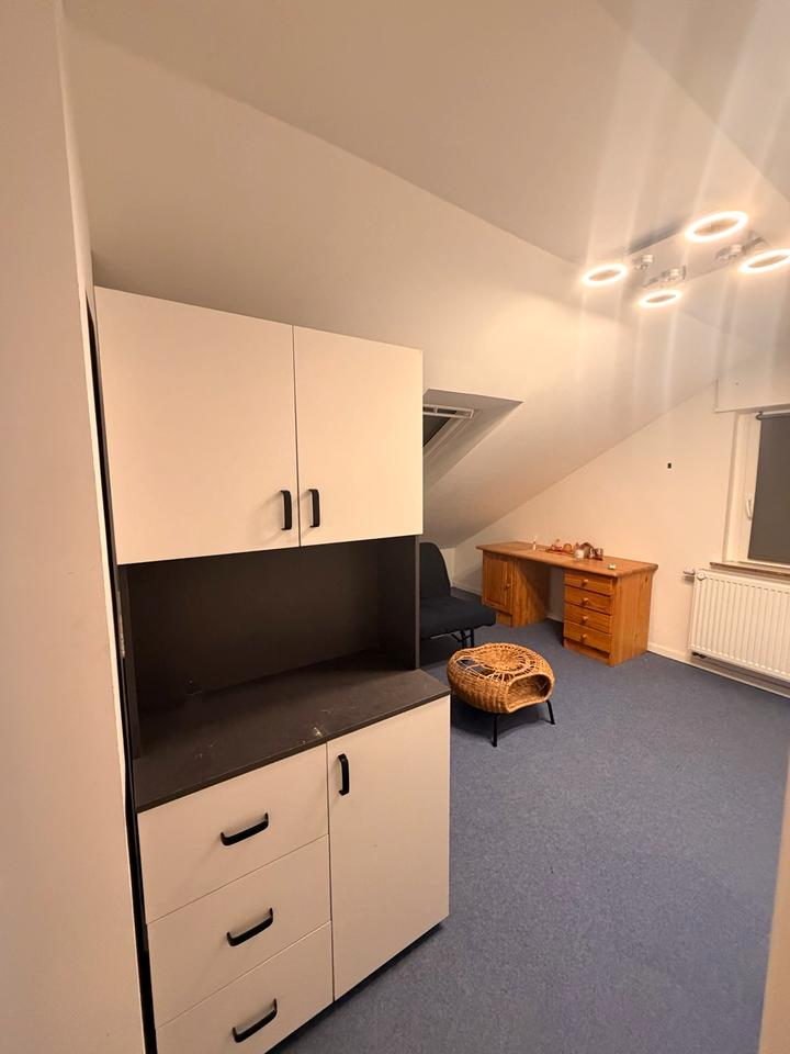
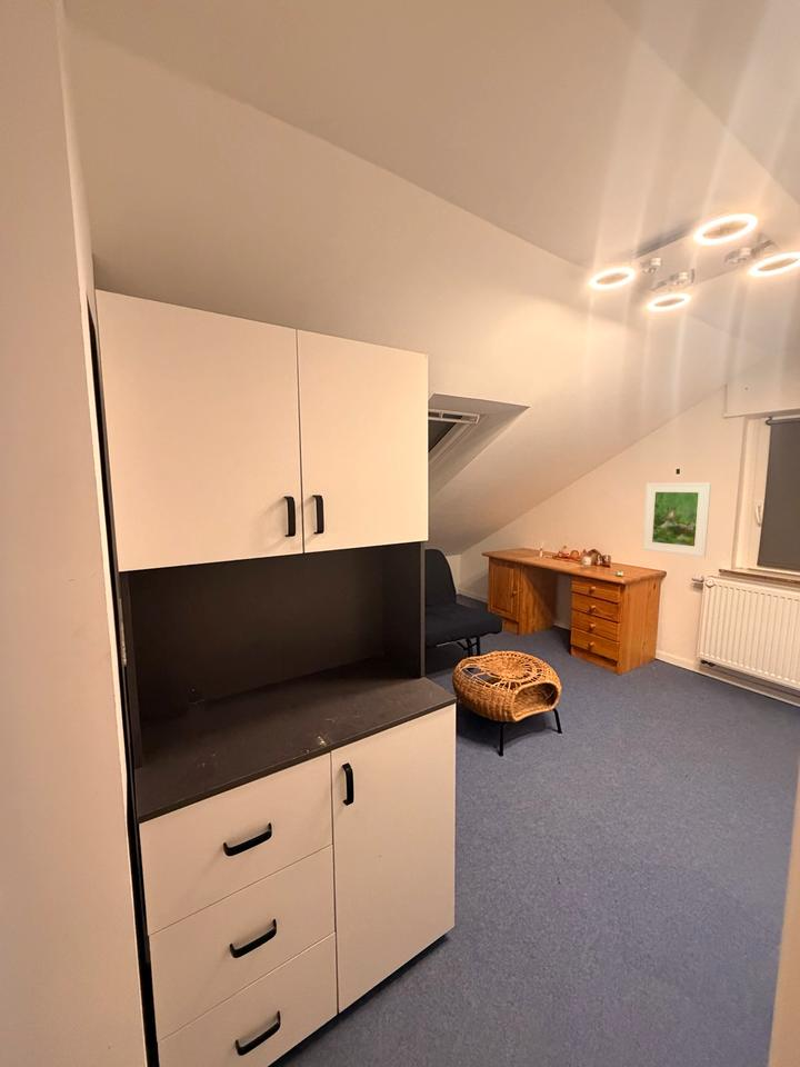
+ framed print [641,481,712,558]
